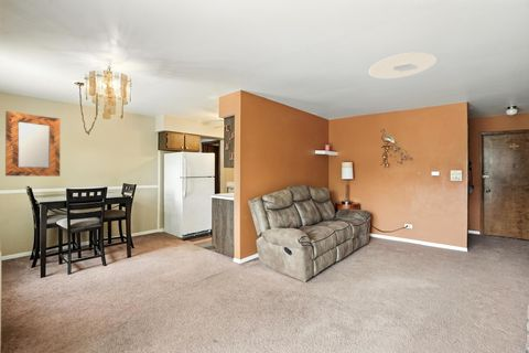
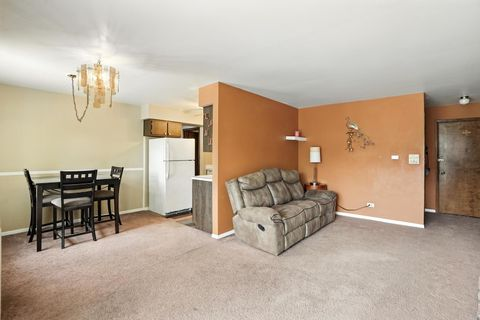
- ceiling light [368,51,438,79]
- home mirror [4,110,62,178]
